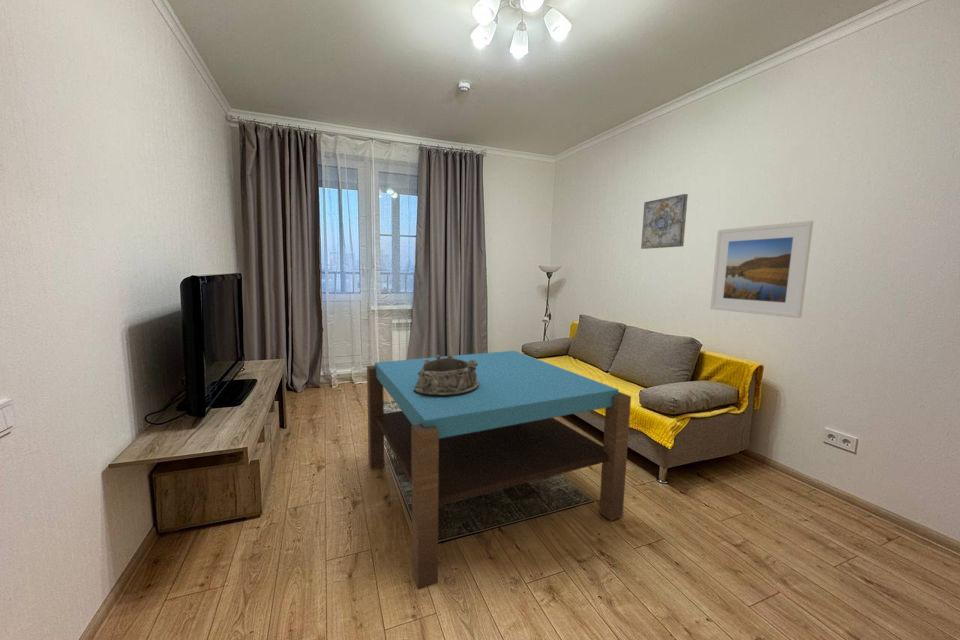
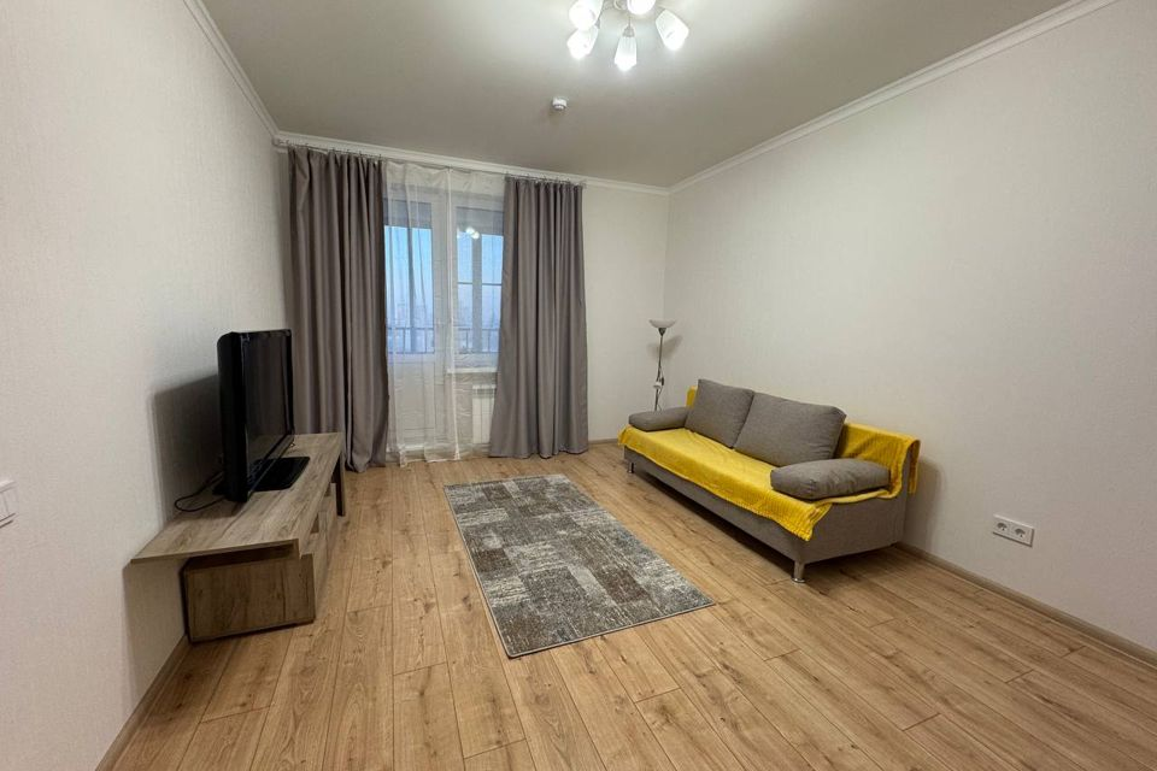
- wall art [640,193,689,250]
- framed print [709,220,814,319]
- coffee table [366,350,632,591]
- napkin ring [413,354,479,397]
